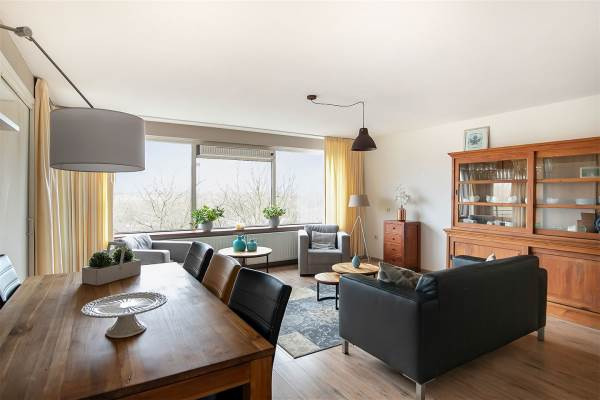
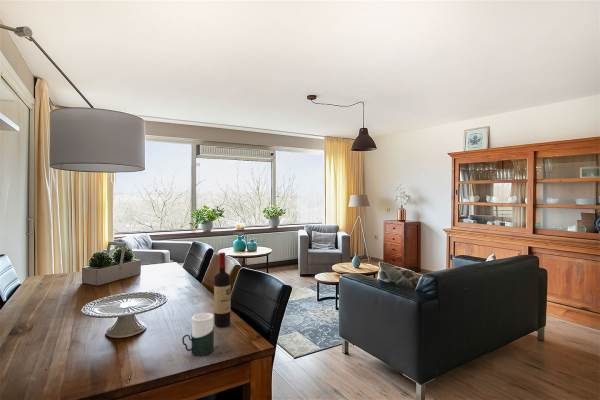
+ cup [181,312,215,357]
+ wine bottle [213,252,231,328]
